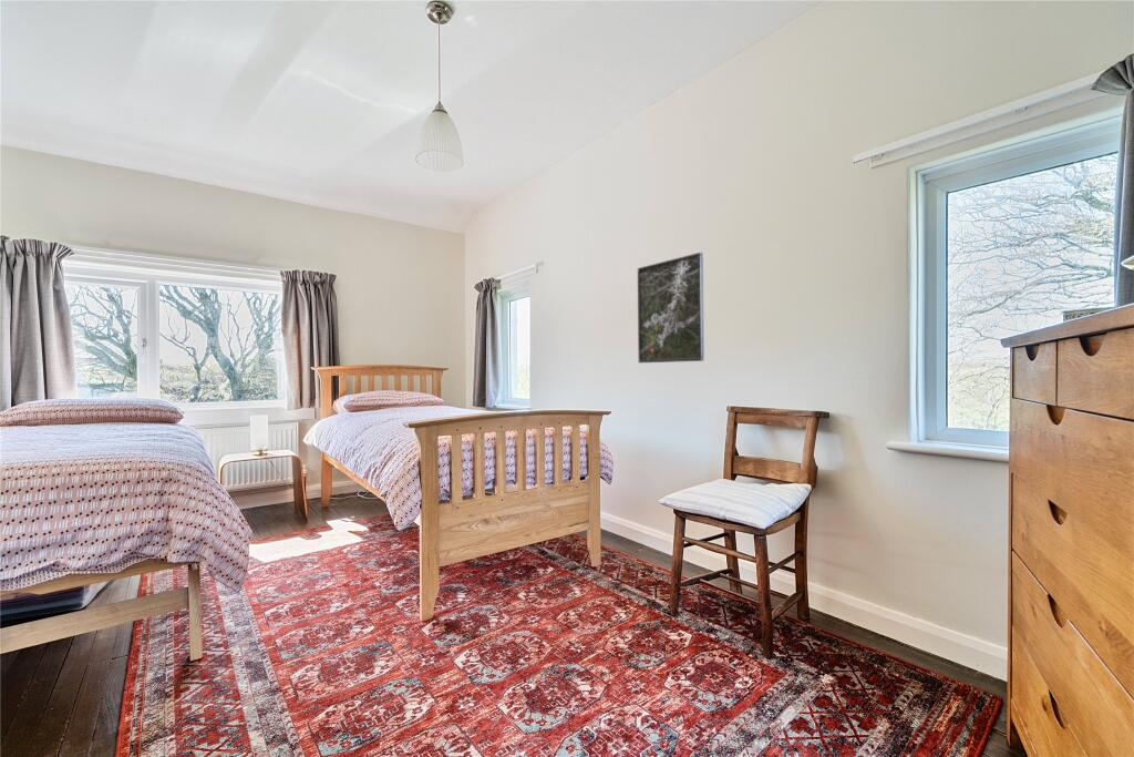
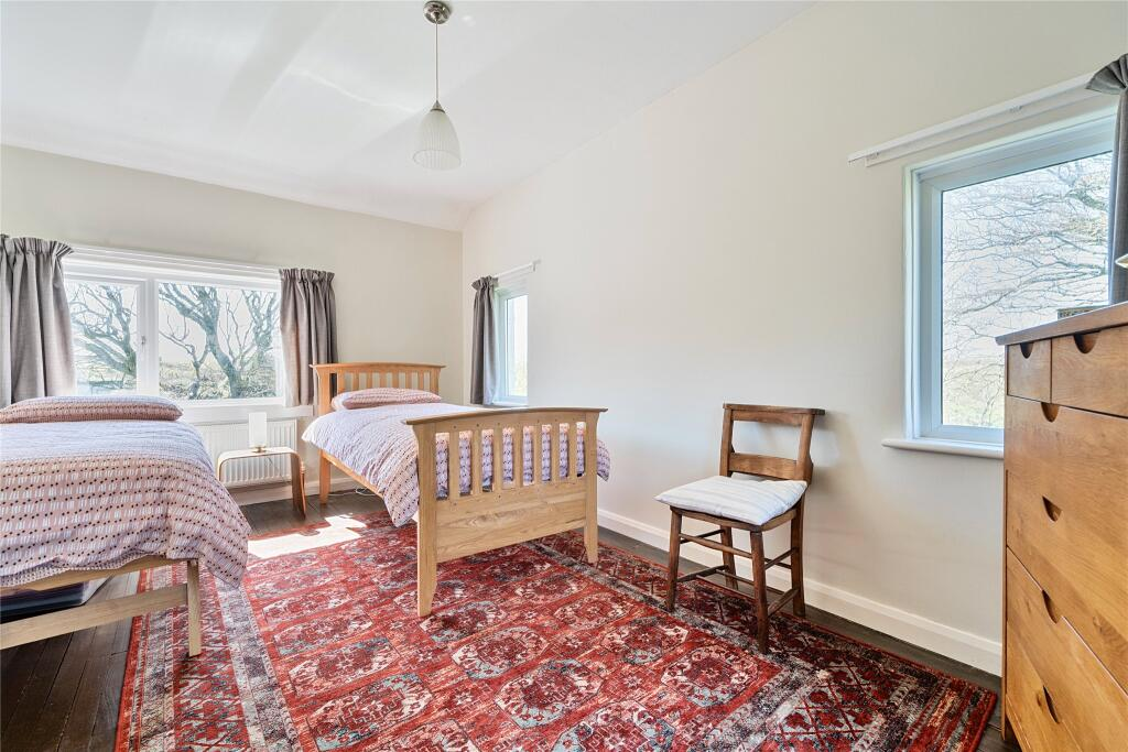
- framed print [637,252,705,364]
